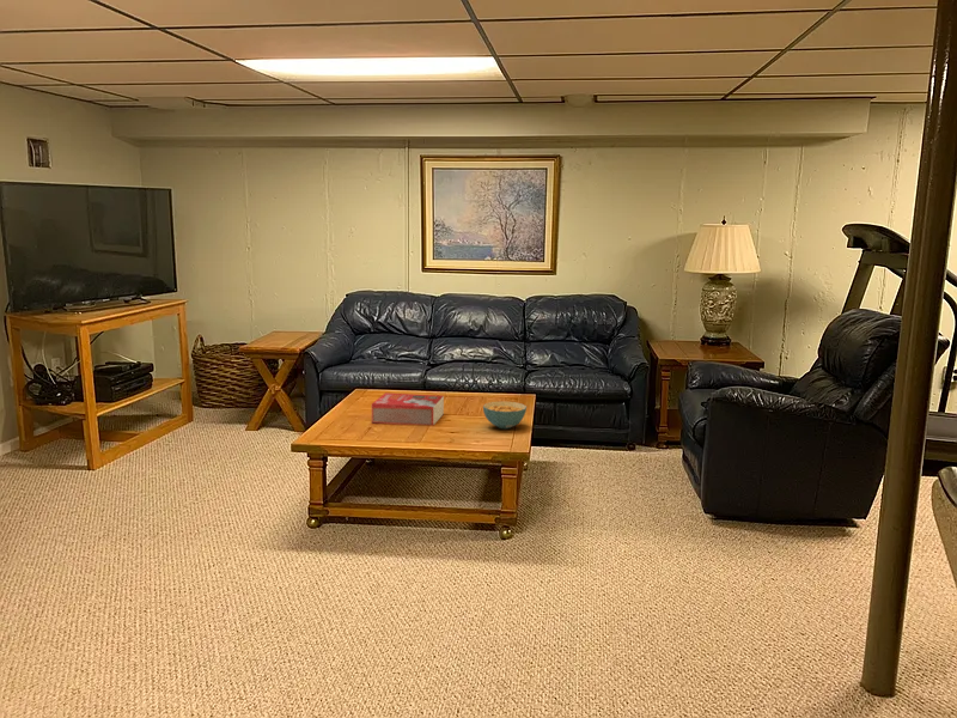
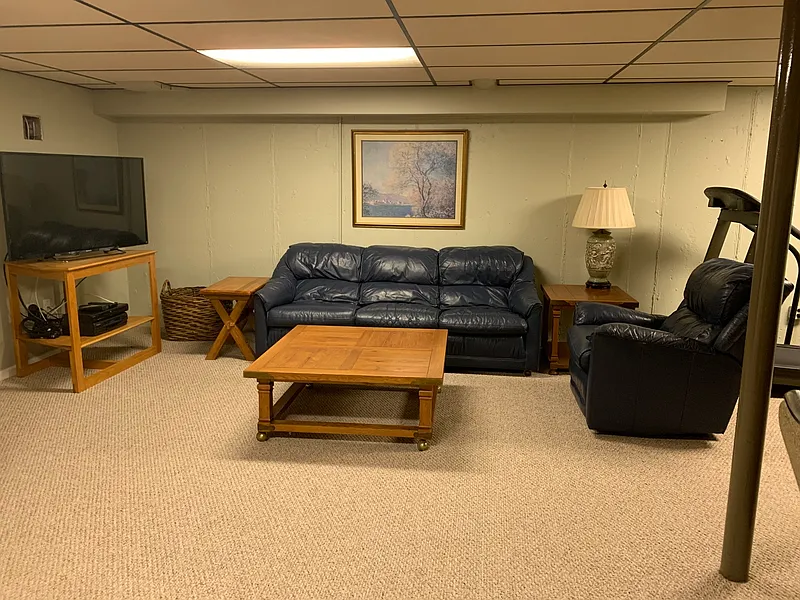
- cereal bowl [482,400,528,430]
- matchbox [371,391,445,426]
